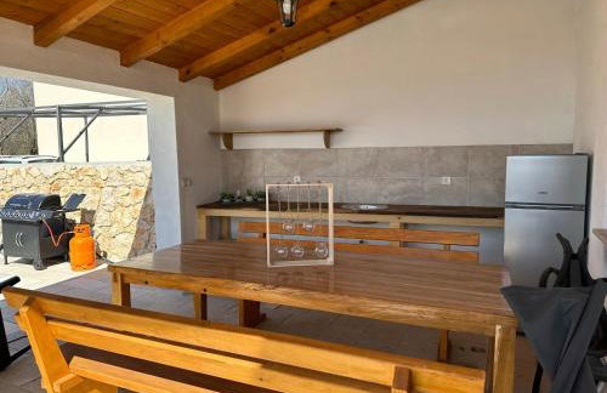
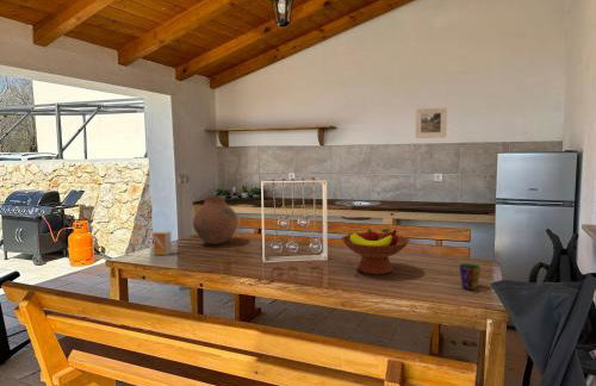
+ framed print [414,106,448,139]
+ vase [192,194,240,245]
+ cup [458,262,483,291]
+ small box [151,230,173,256]
+ fruit bowl [341,228,411,275]
